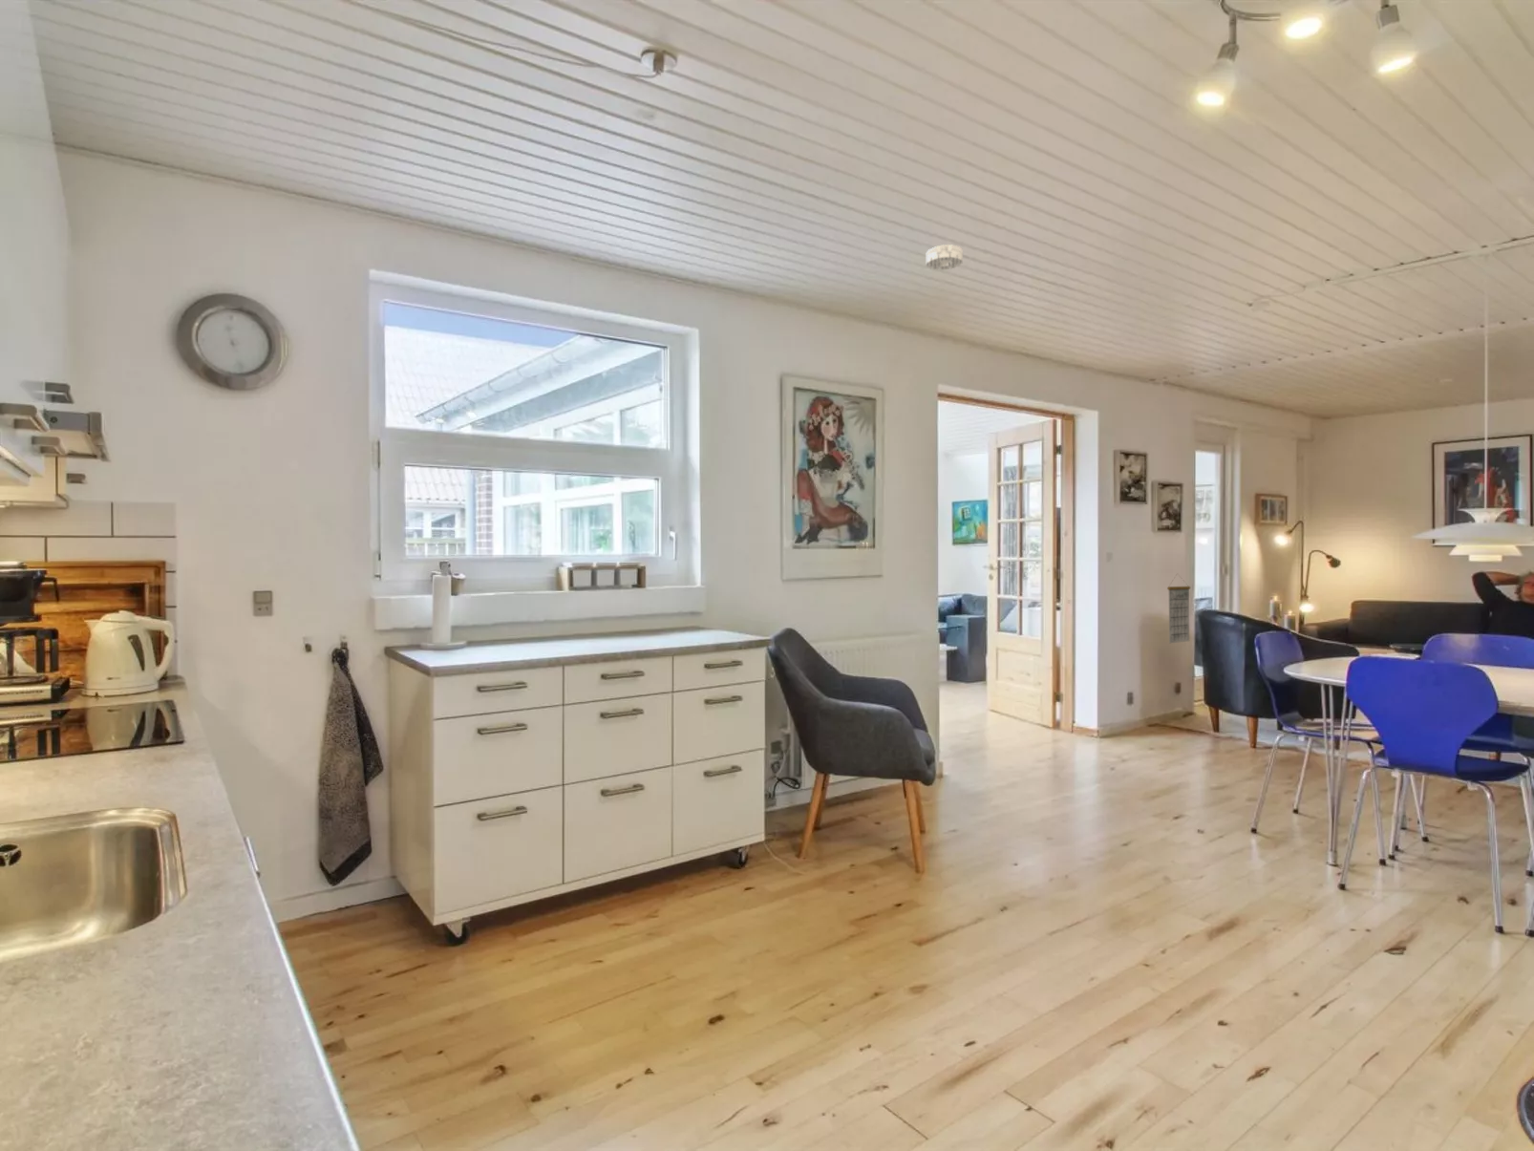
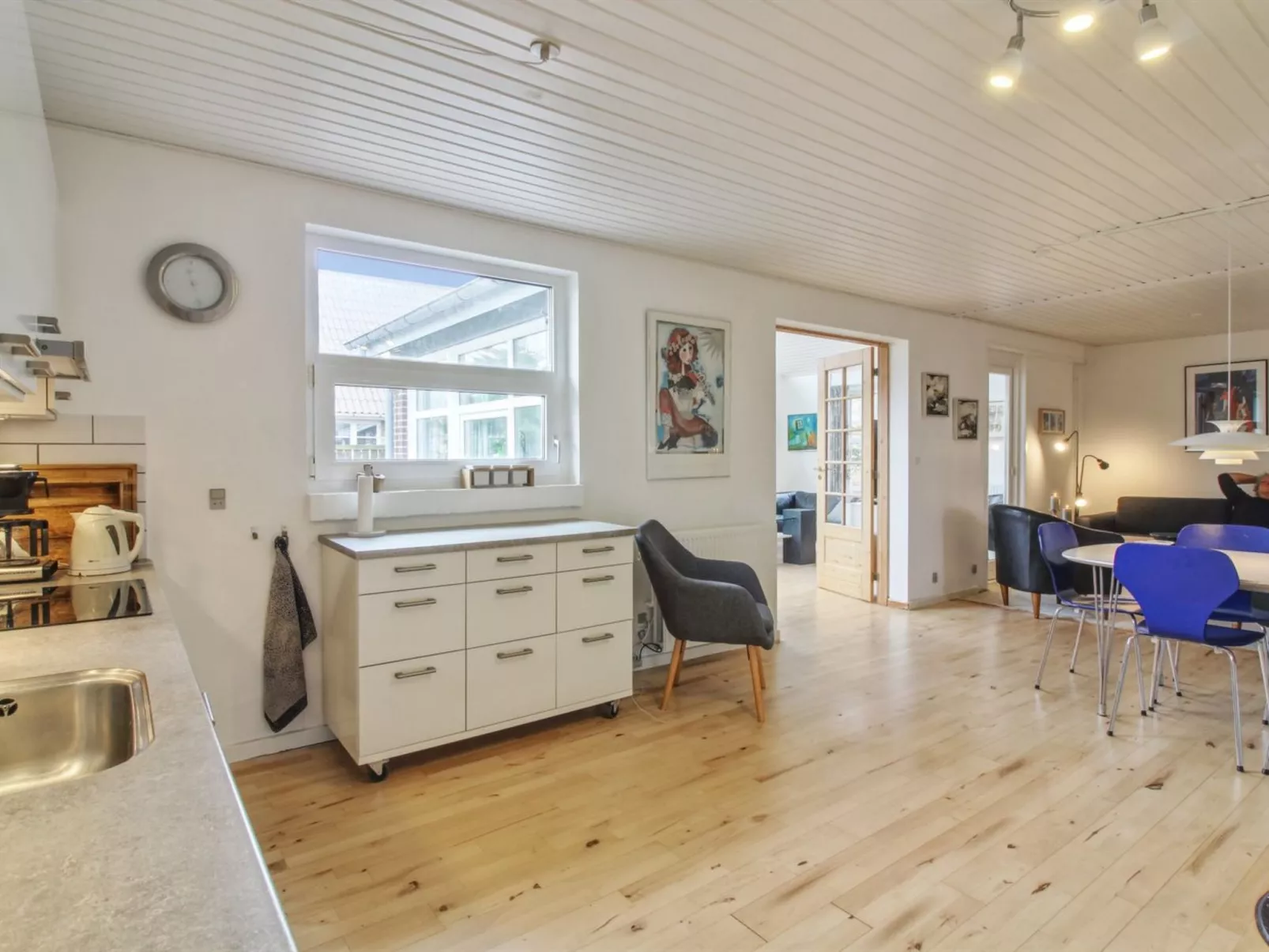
- smoke detector [926,243,963,271]
- calendar [1167,572,1191,643]
